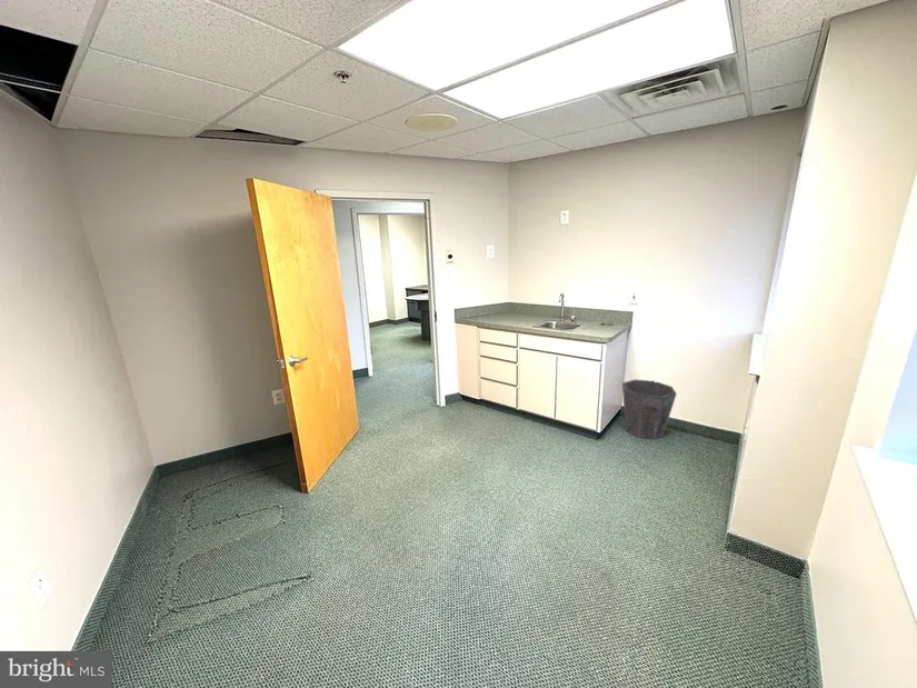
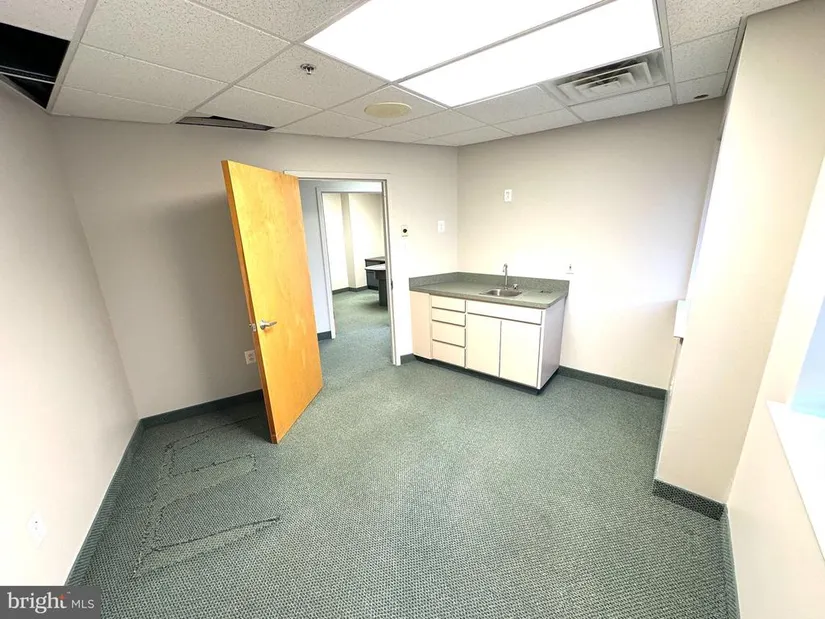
- waste bin [621,379,678,440]
